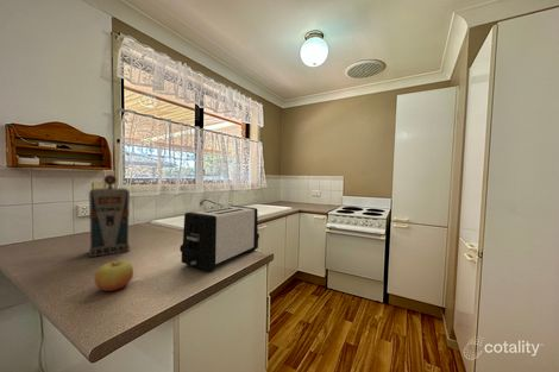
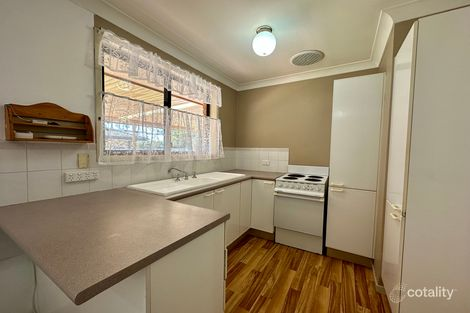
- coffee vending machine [88,174,131,258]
- apple [94,260,134,292]
- toaster [178,204,260,272]
